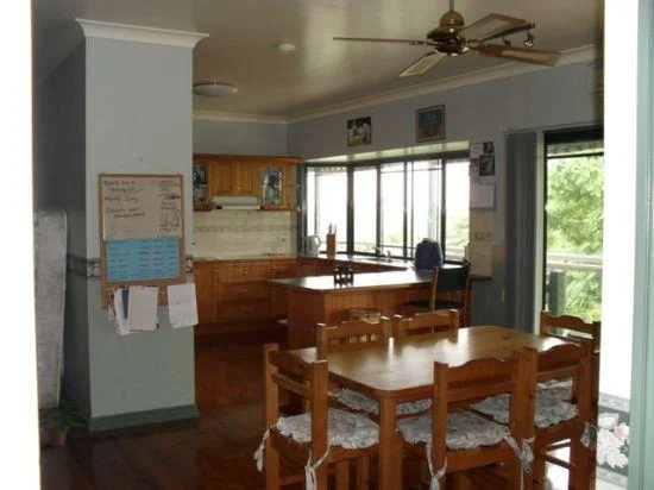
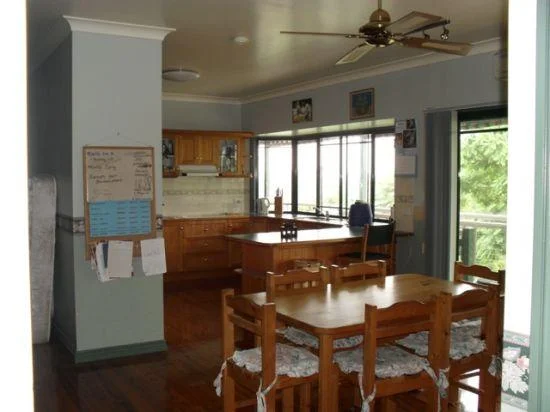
- potted plant [38,392,86,448]
